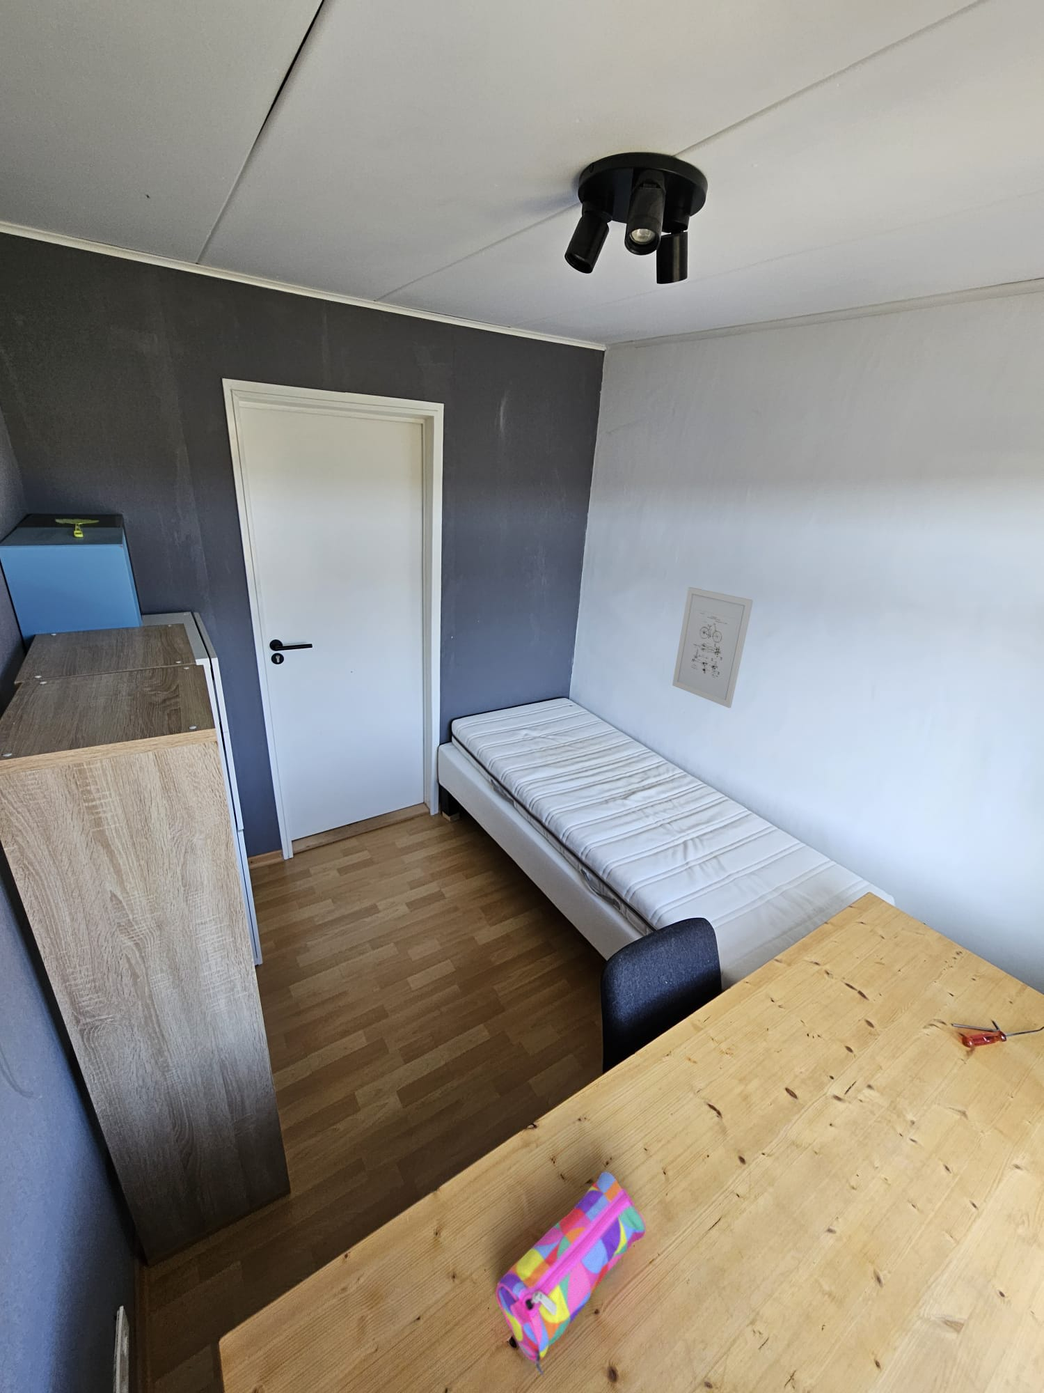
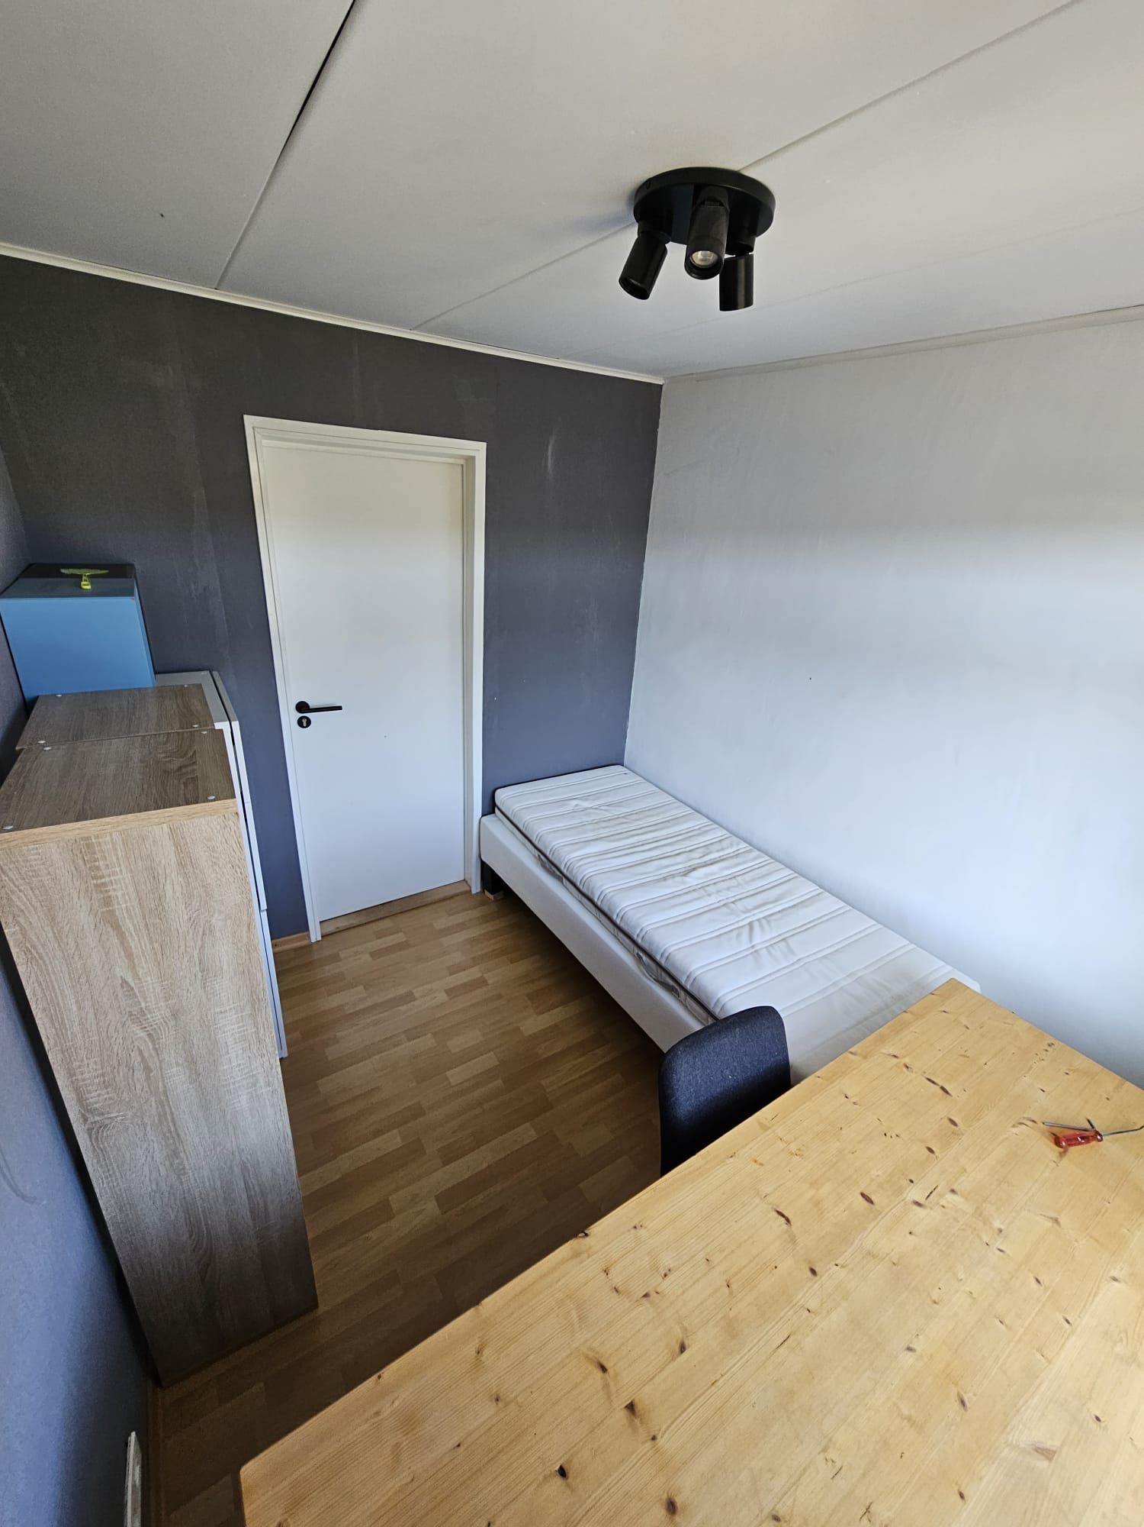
- wall art [671,587,753,709]
- pencil case [495,1170,647,1375]
